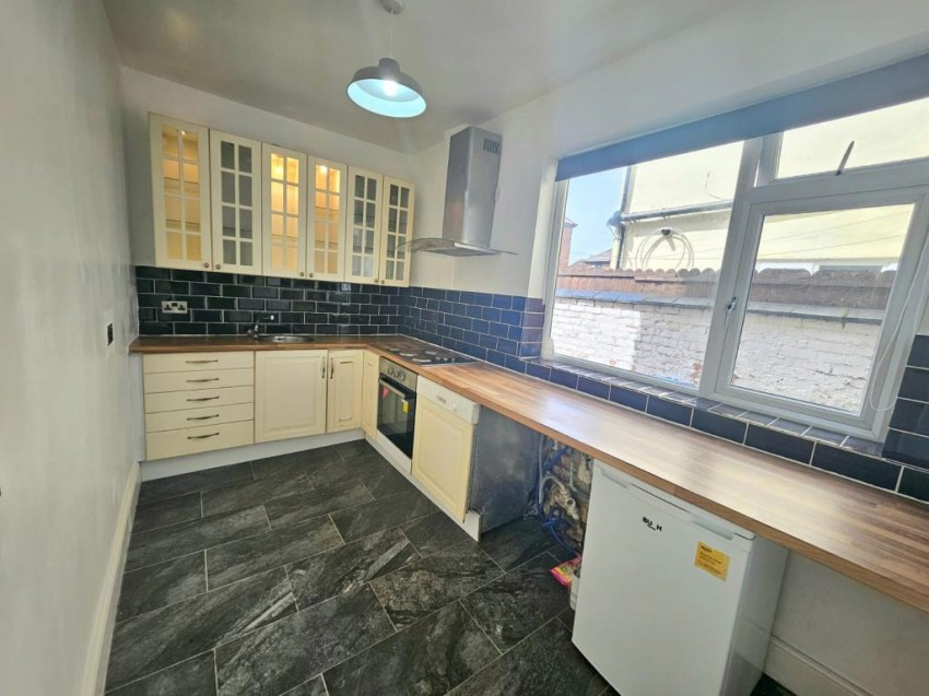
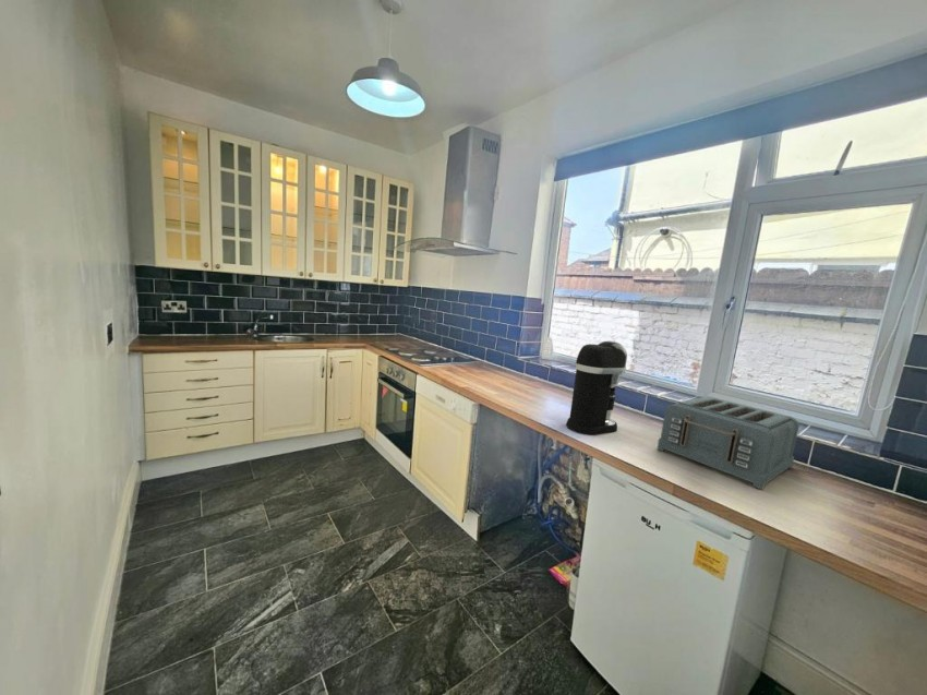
+ coffee maker [565,340,628,435]
+ toaster [657,395,800,490]
